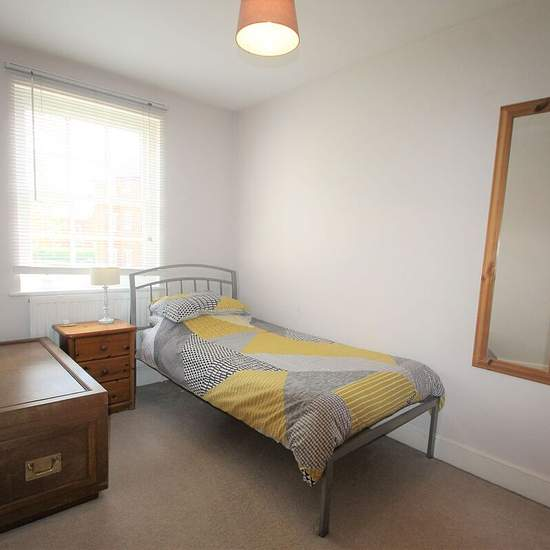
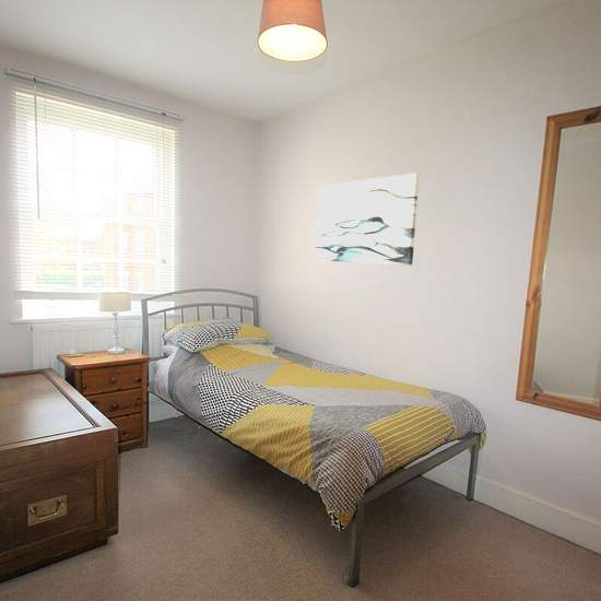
+ wall art [315,172,421,267]
